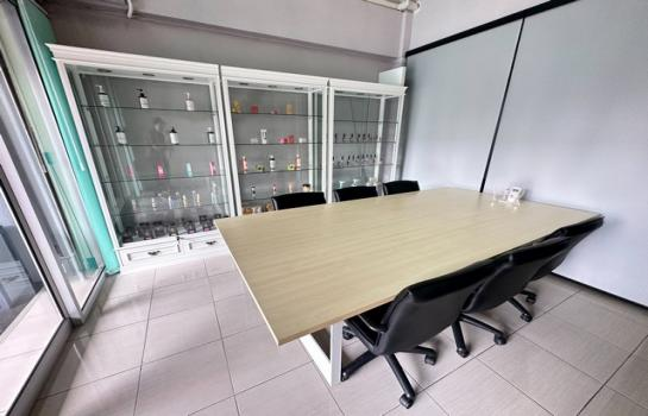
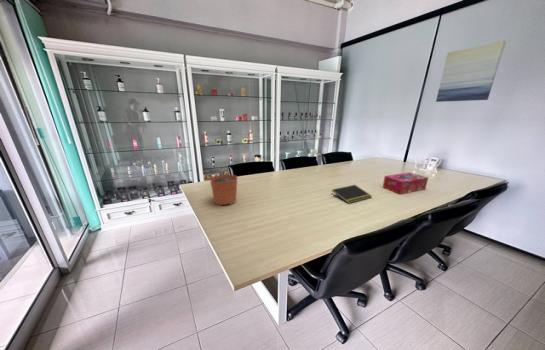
+ plant pot [209,164,238,207]
+ wall art [435,40,507,103]
+ tissue box [382,171,429,195]
+ notepad [331,184,373,205]
